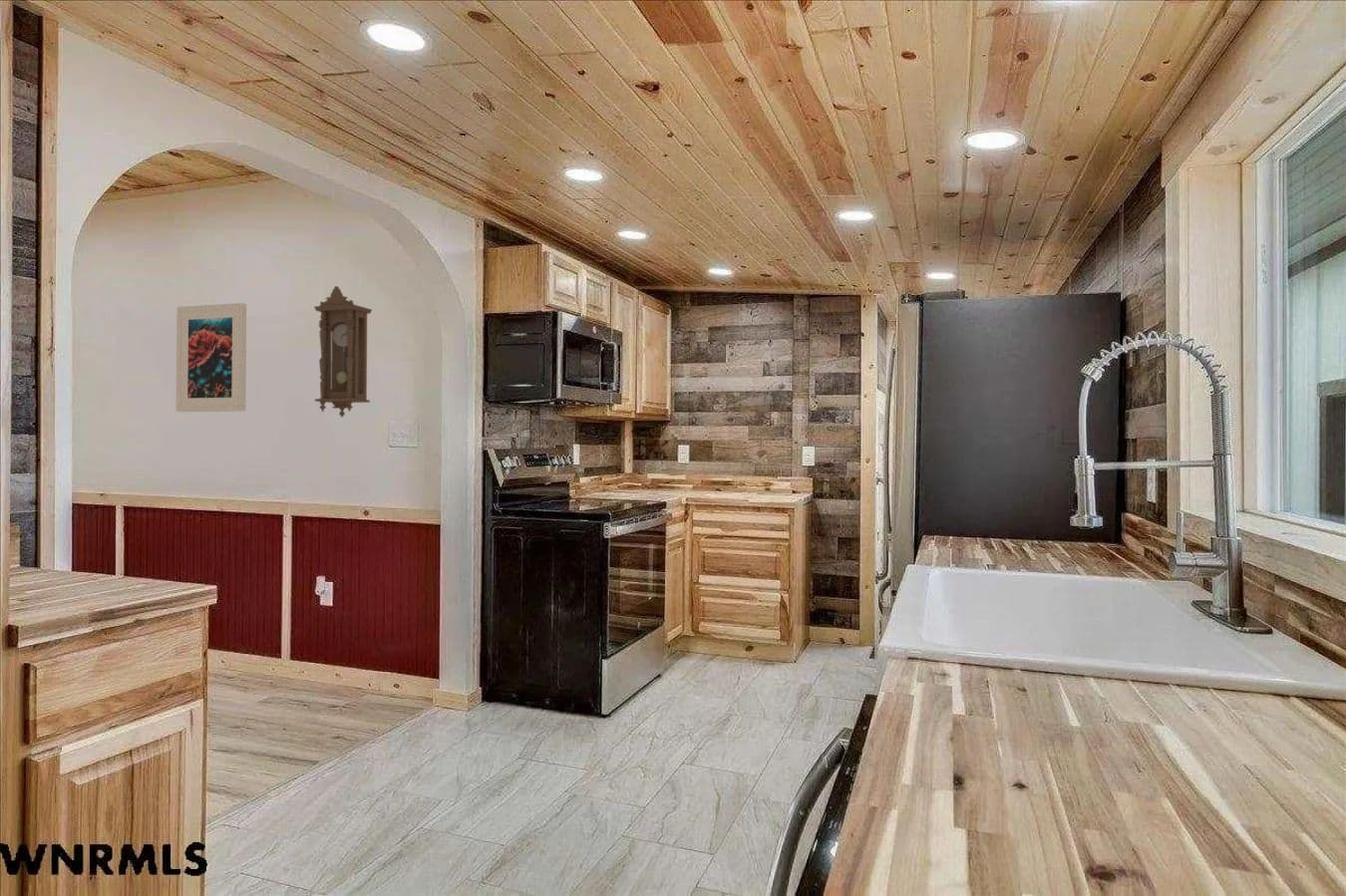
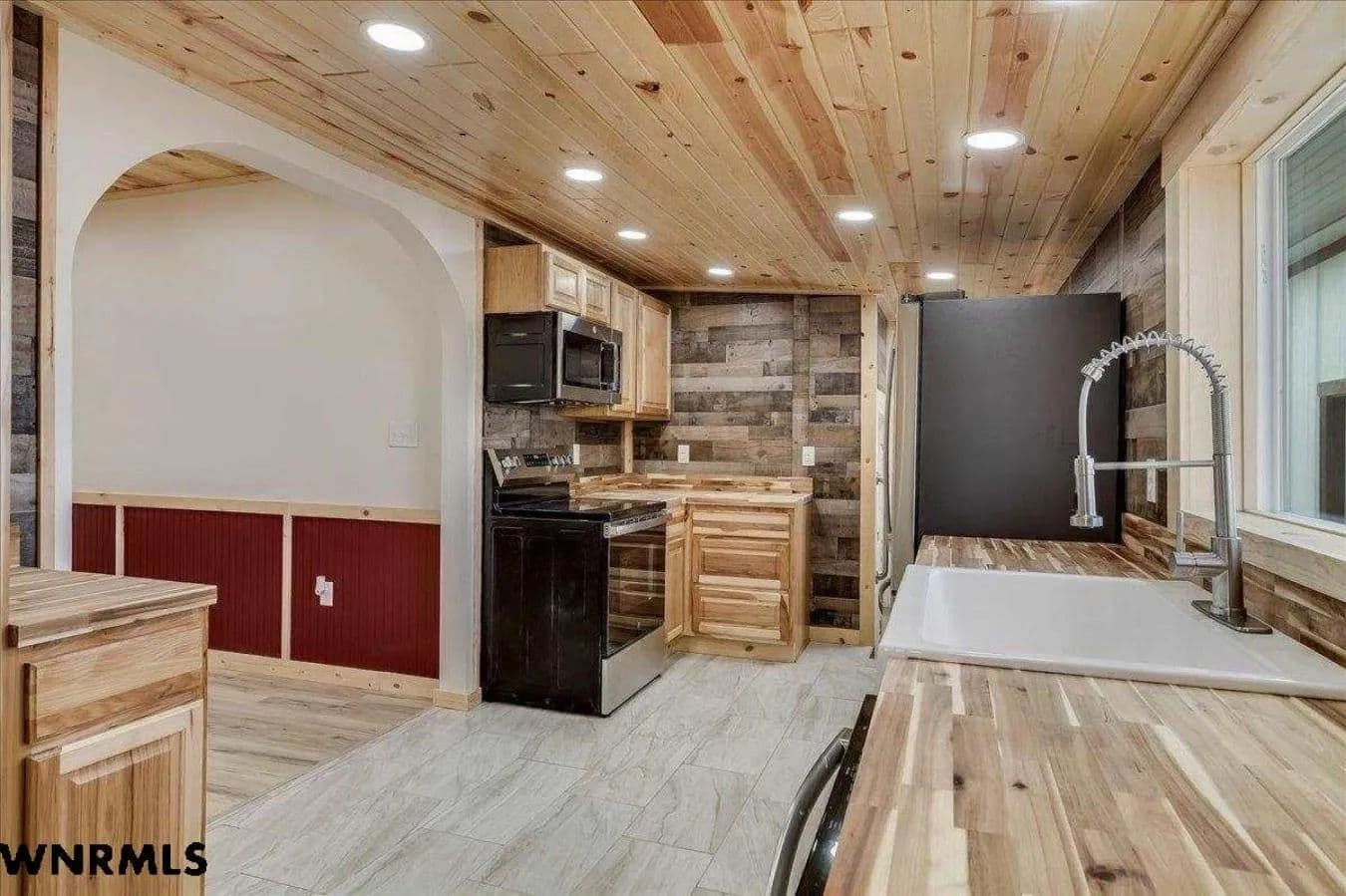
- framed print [174,302,247,413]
- pendulum clock [313,285,373,419]
